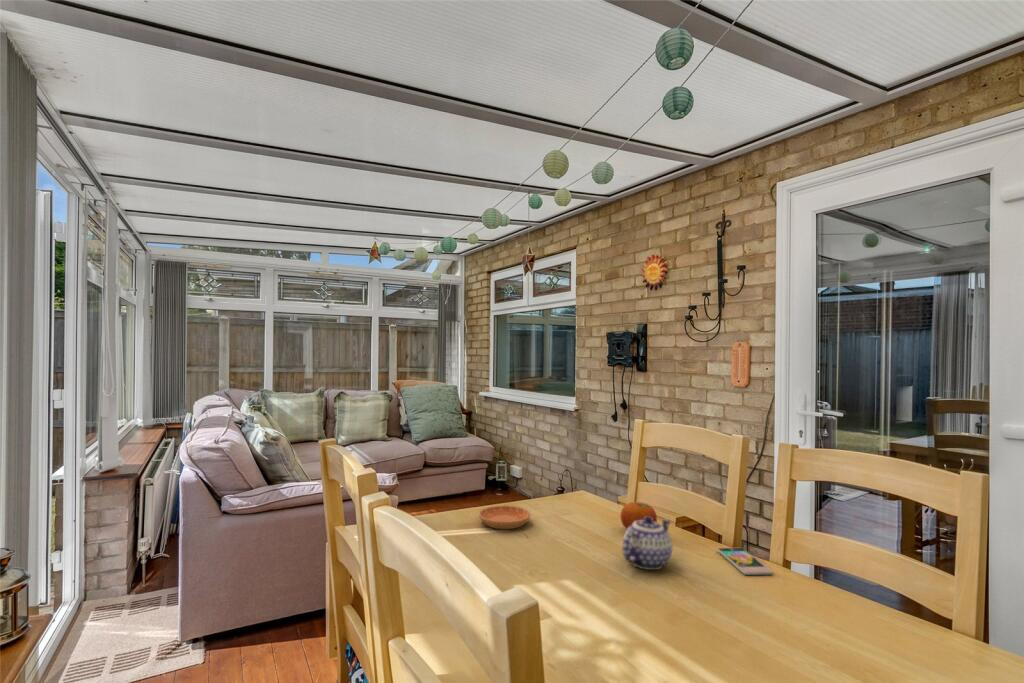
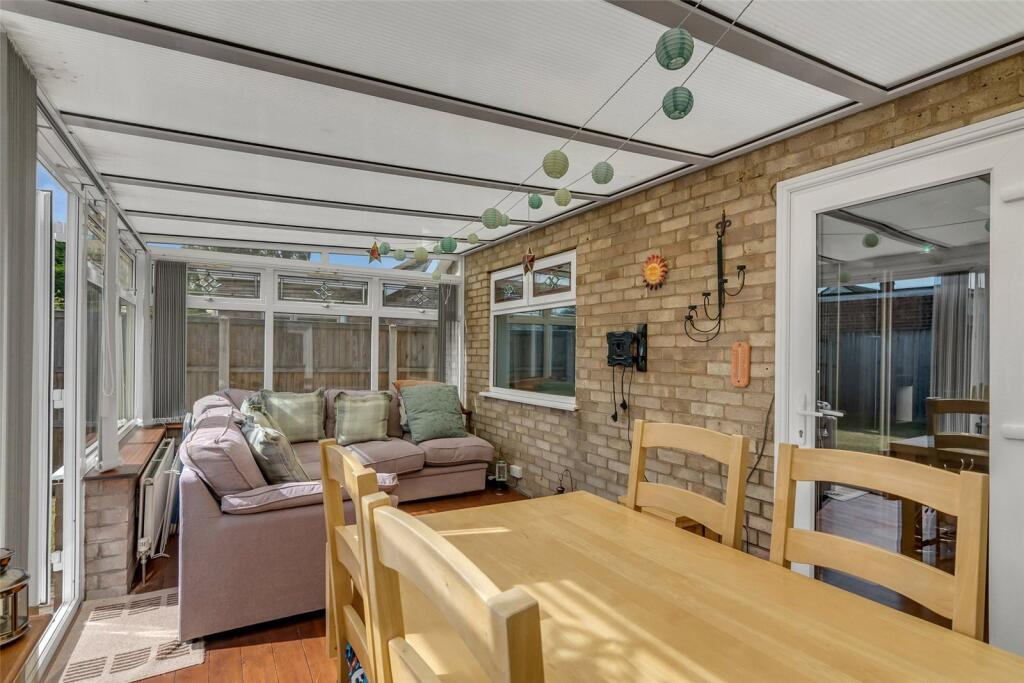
- fruit [619,501,658,530]
- smartphone [716,547,774,576]
- teapot [621,516,673,571]
- saucer [478,505,531,530]
